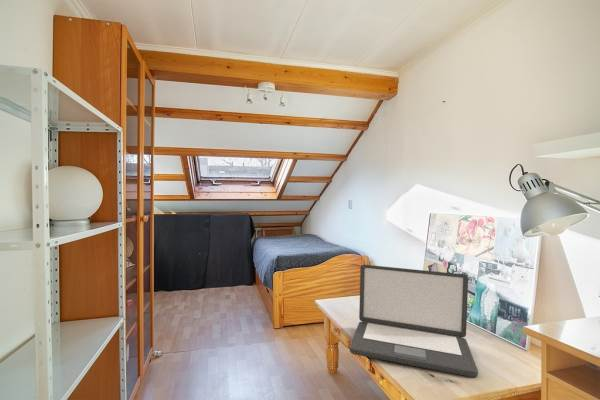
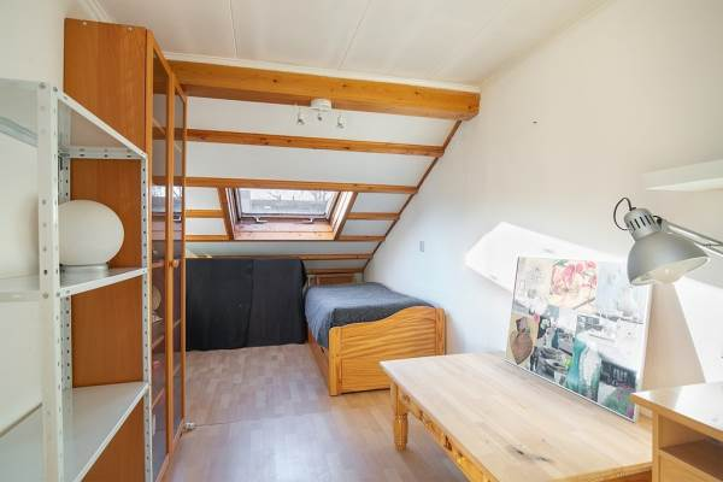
- laptop [349,264,479,378]
